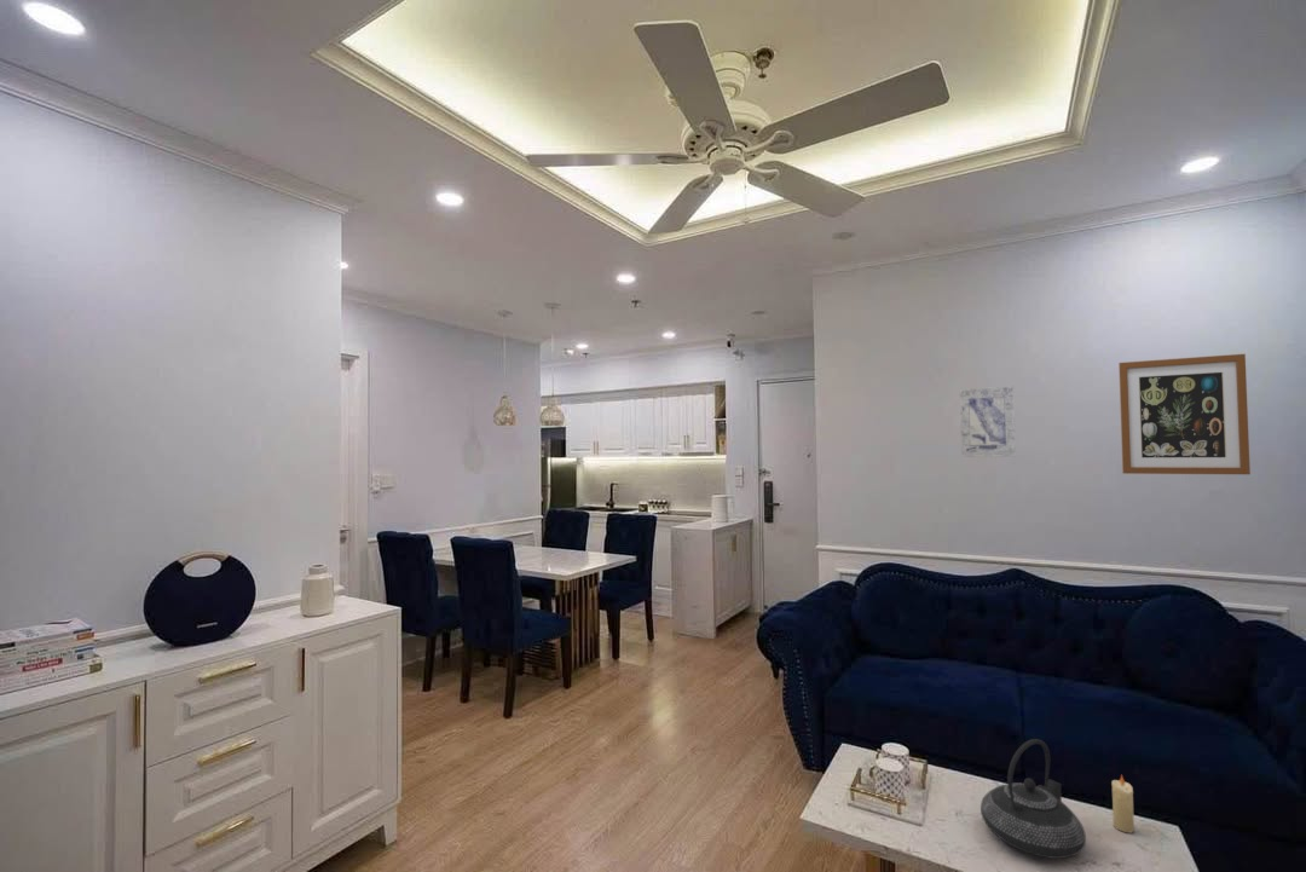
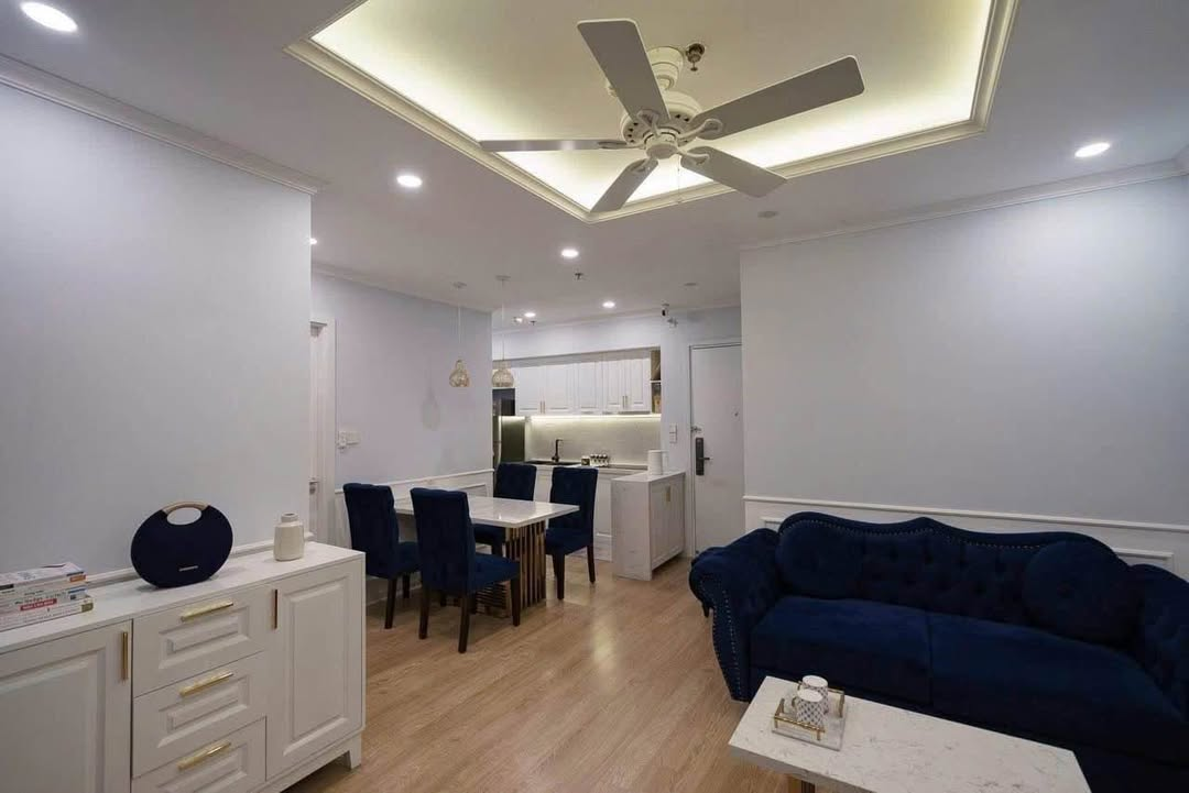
- wall art [959,385,1017,458]
- teapot [980,738,1087,860]
- candle [1110,774,1135,835]
- wall art [1117,353,1252,475]
